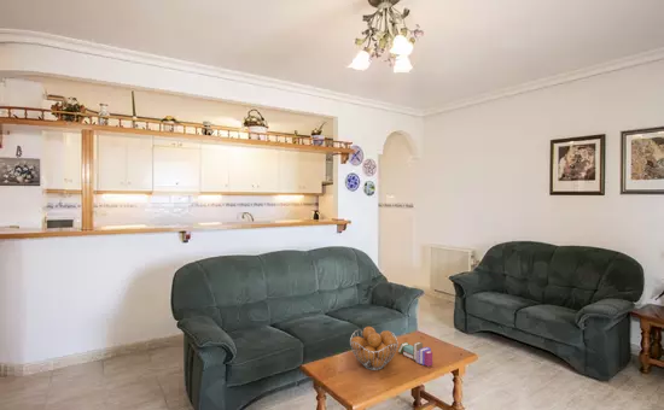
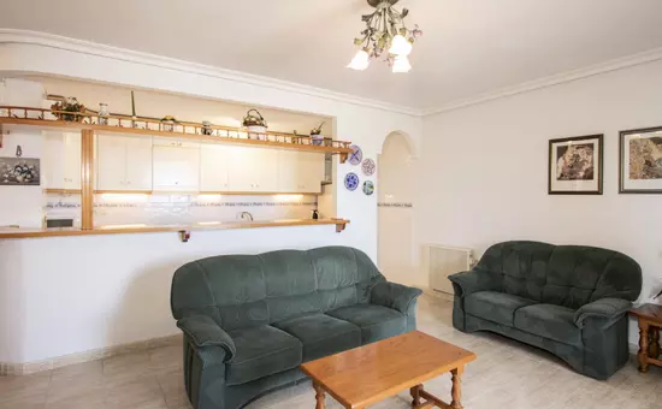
- book [397,340,433,368]
- fruit basket [349,326,400,371]
